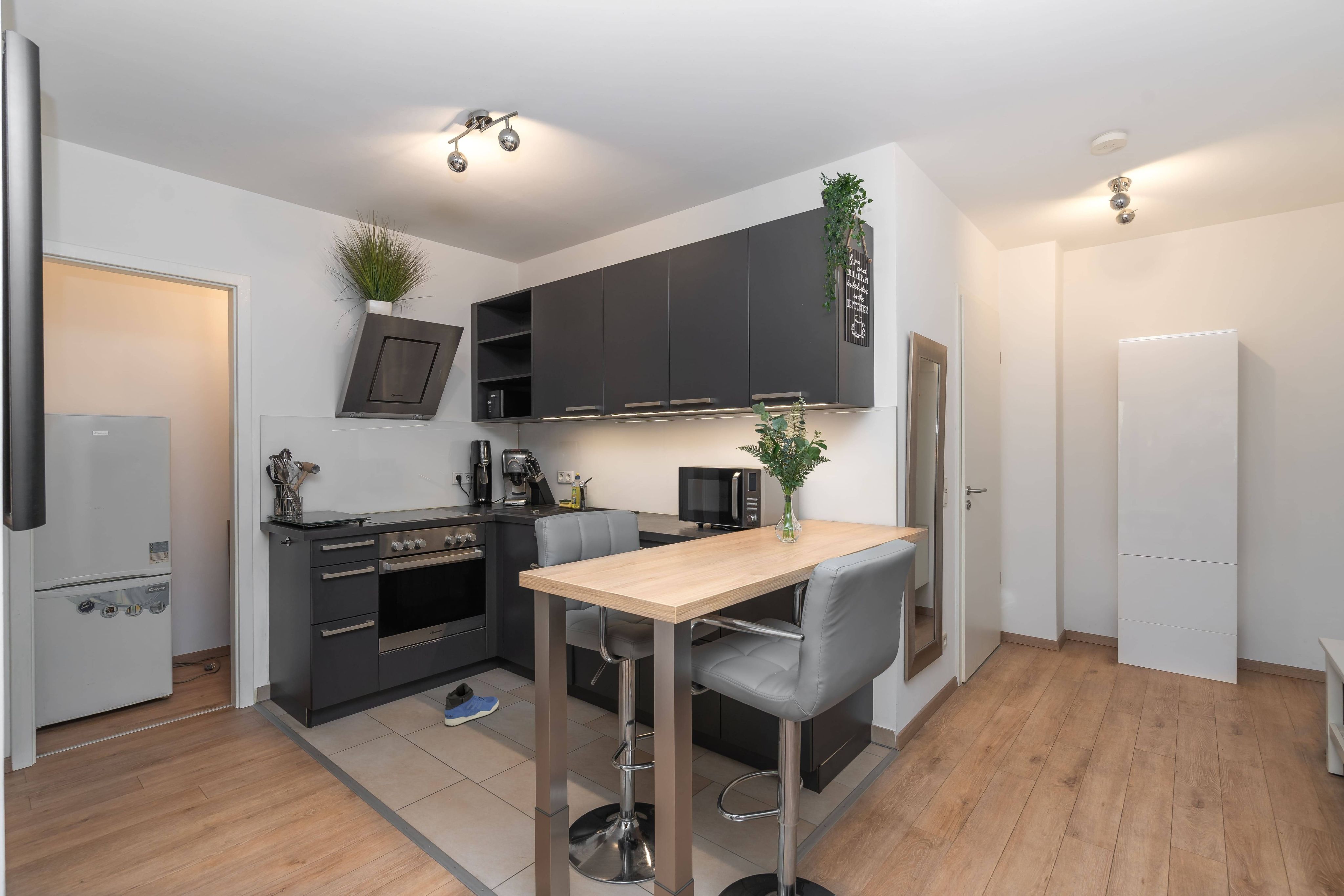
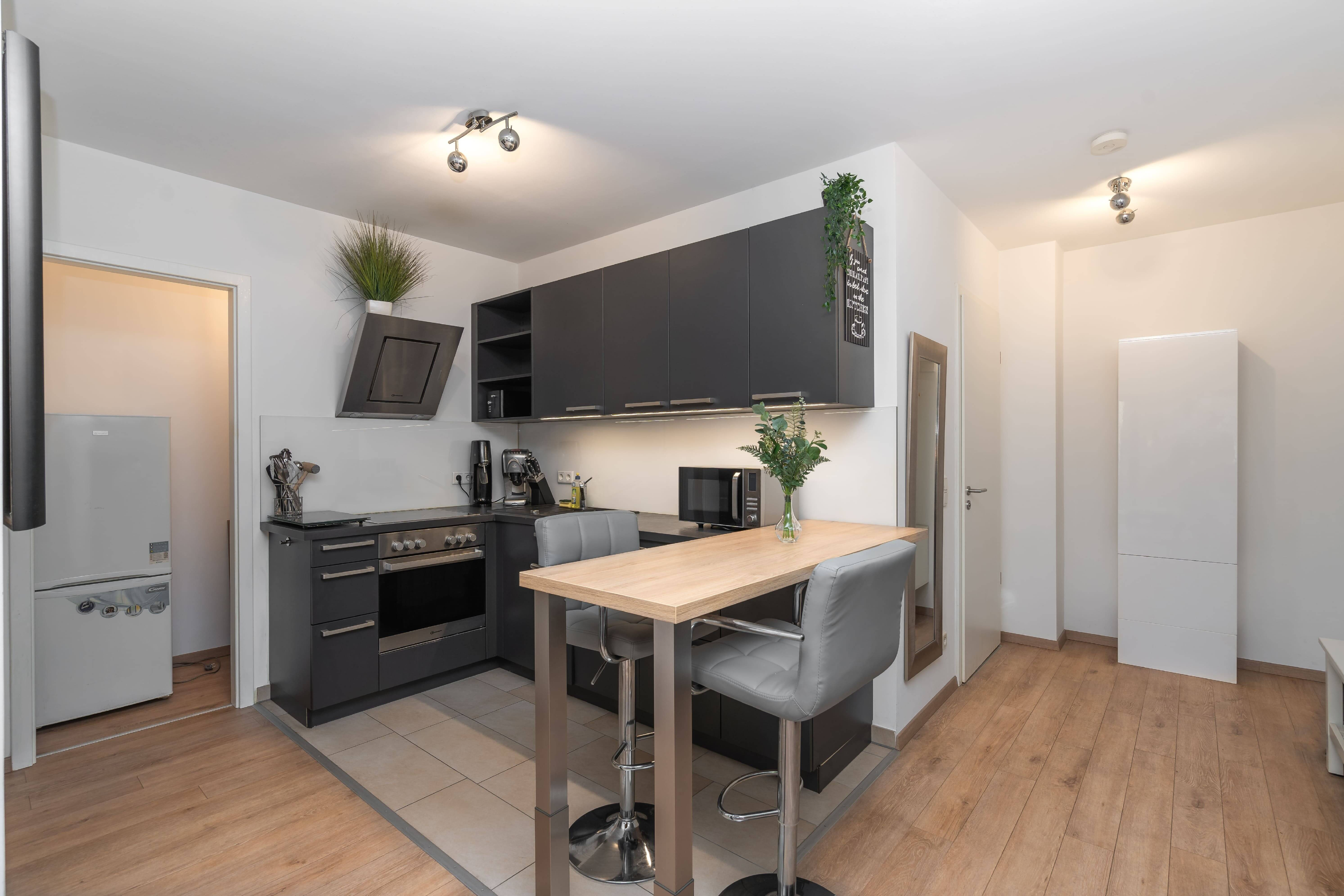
- sneaker [444,682,499,726]
